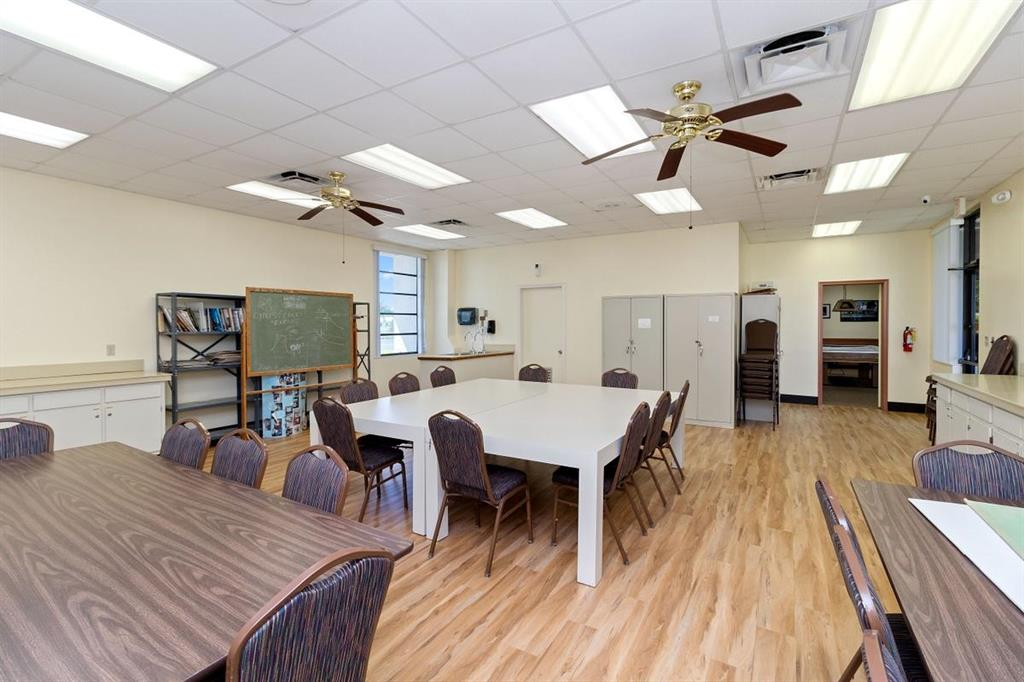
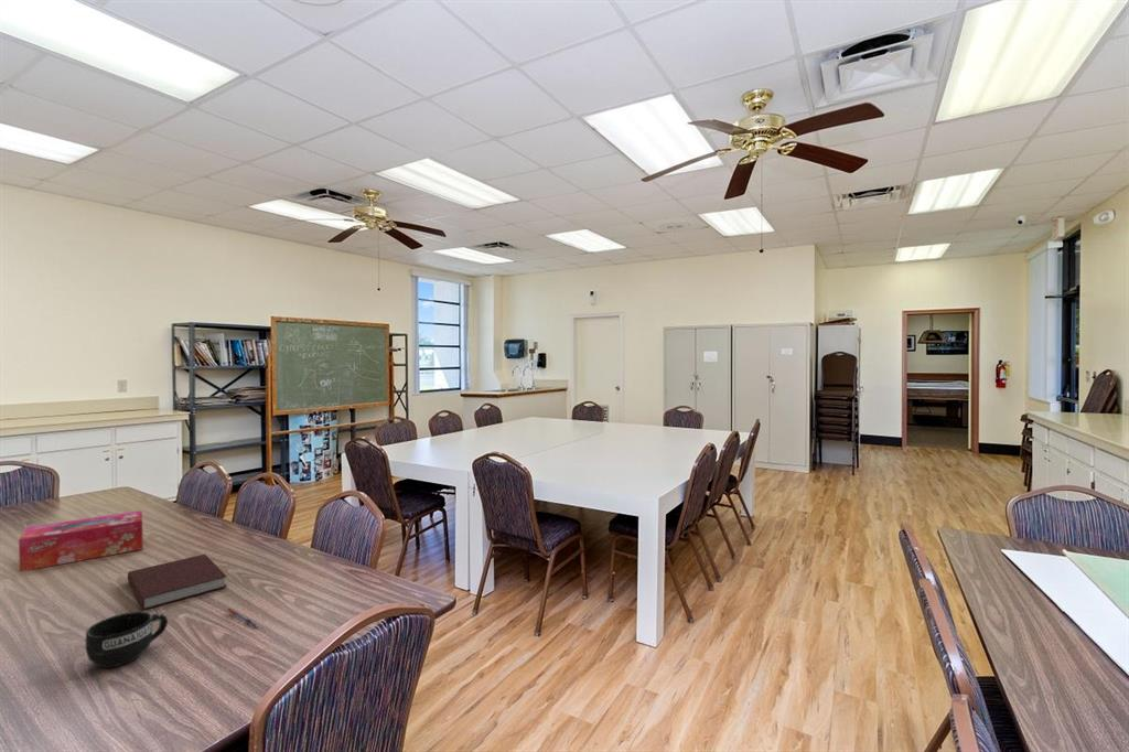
+ tissue box [18,509,144,572]
+ mug [85,611,169,669]
+ notebook [127,554,228,611]
+ pen [226,608,260,629]
